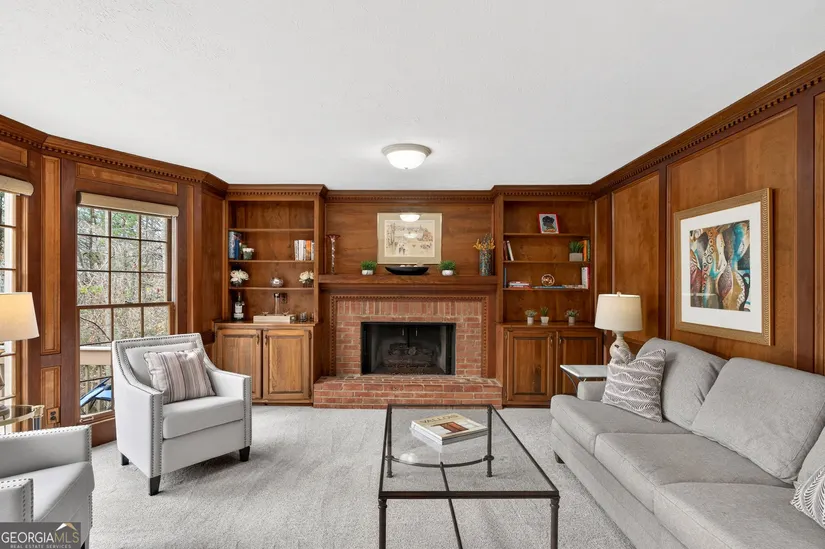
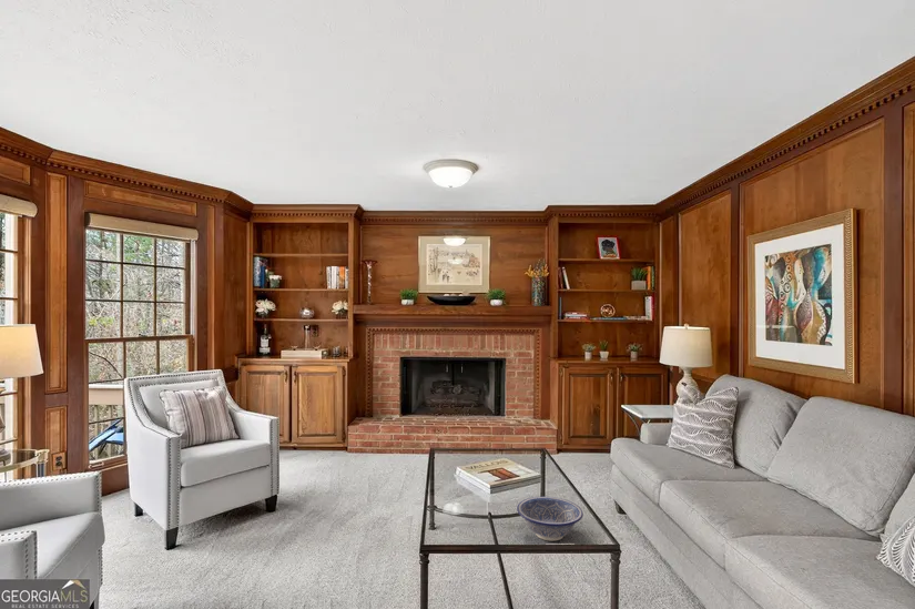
+ decorative bowl [516,496,584,542]
